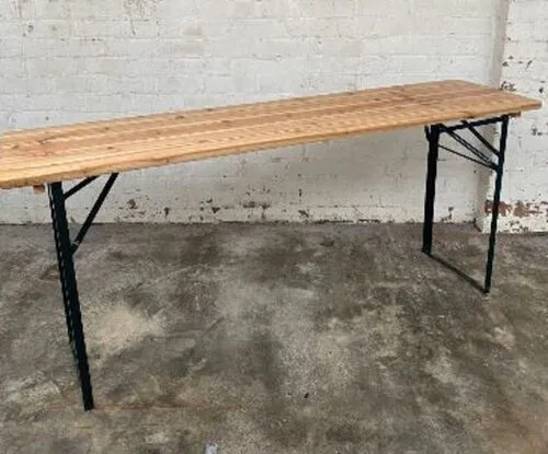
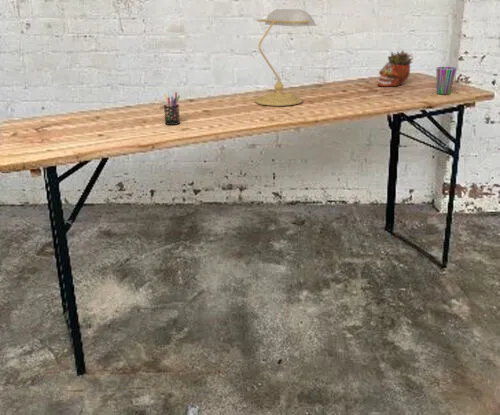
+ desk lamp [254,8,317,107]
+ cup [435,66,457,95]
+ pen holder [163,91,181,126]
+ succulent planter [376,49,415,87]
